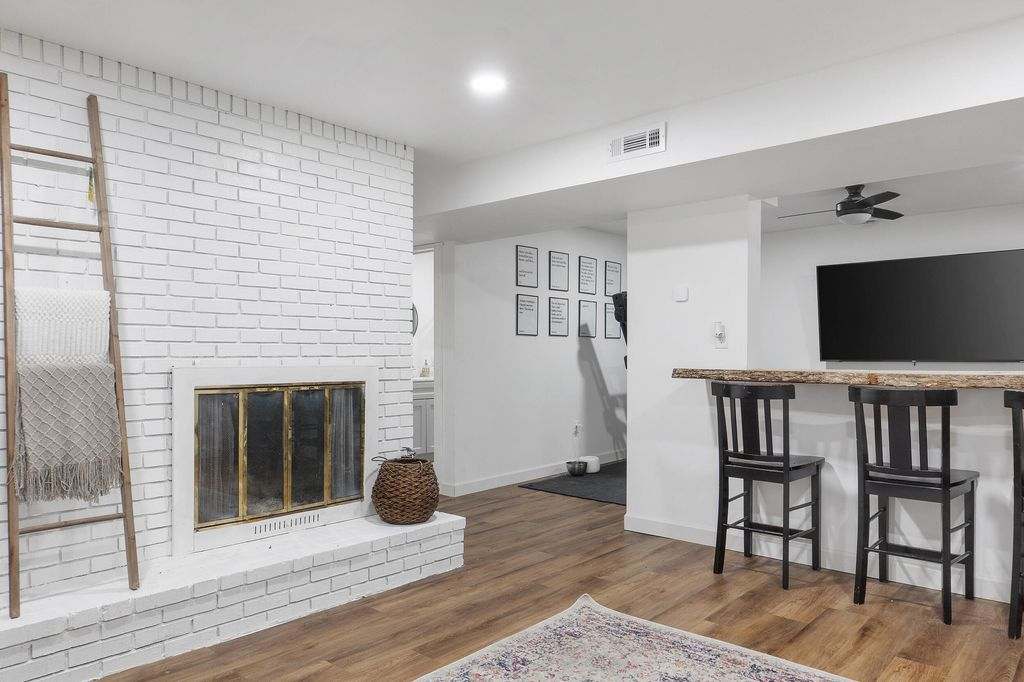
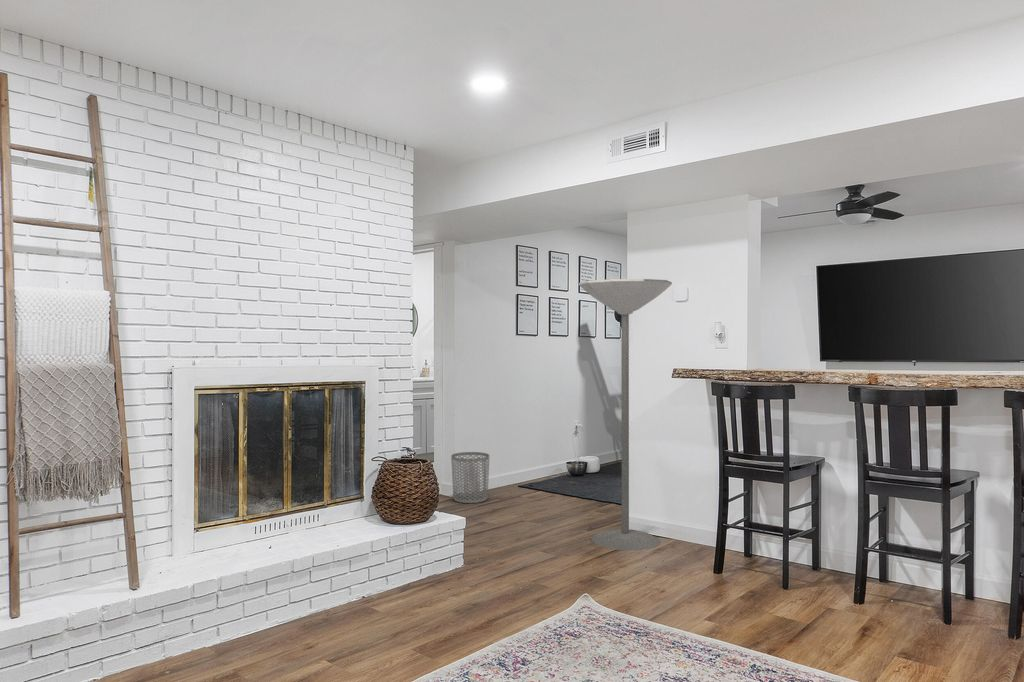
+ floor lamp [578,278,673,551]
+ waste bin [450,451,490,504]
